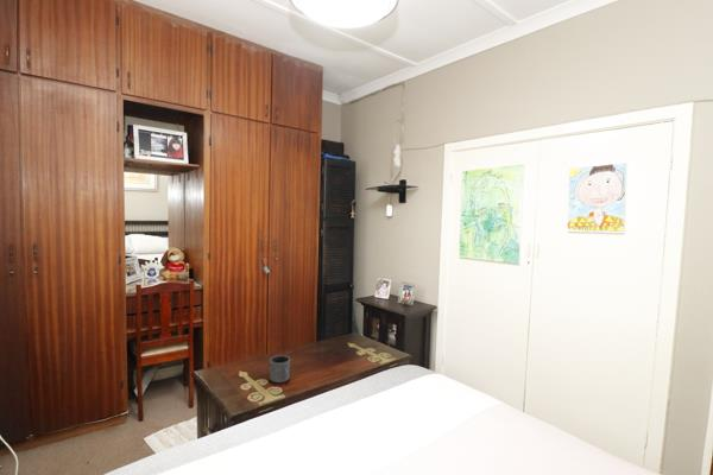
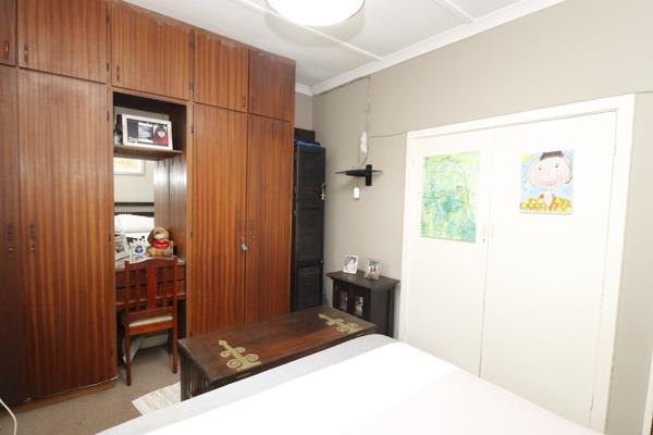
- mug [269,354,291,384]
